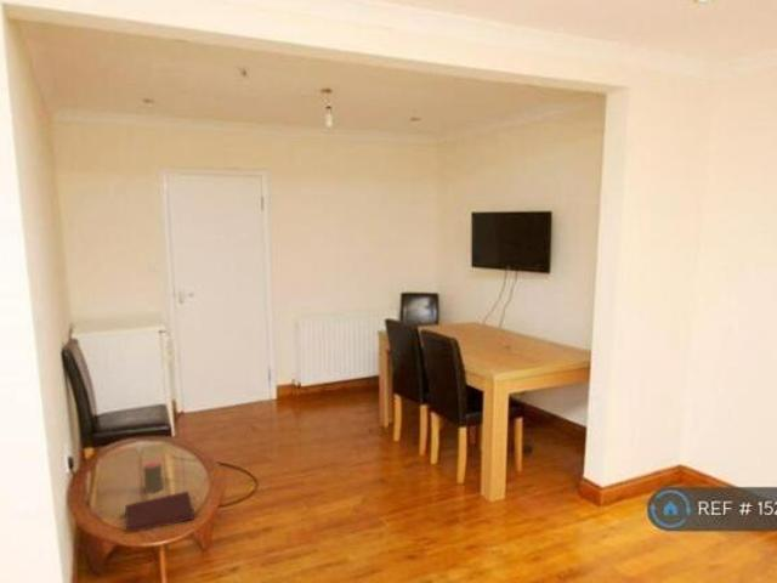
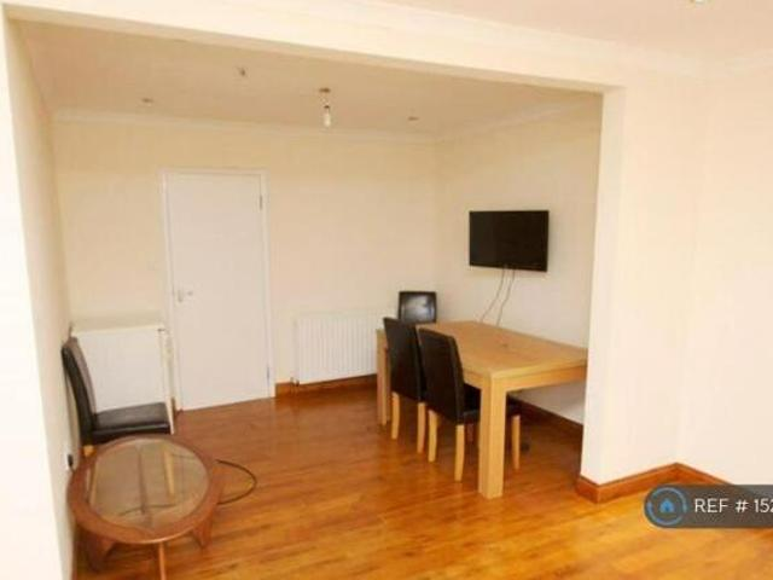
- cup [142,459,164,494]
- notebook [124,491,195,534]
